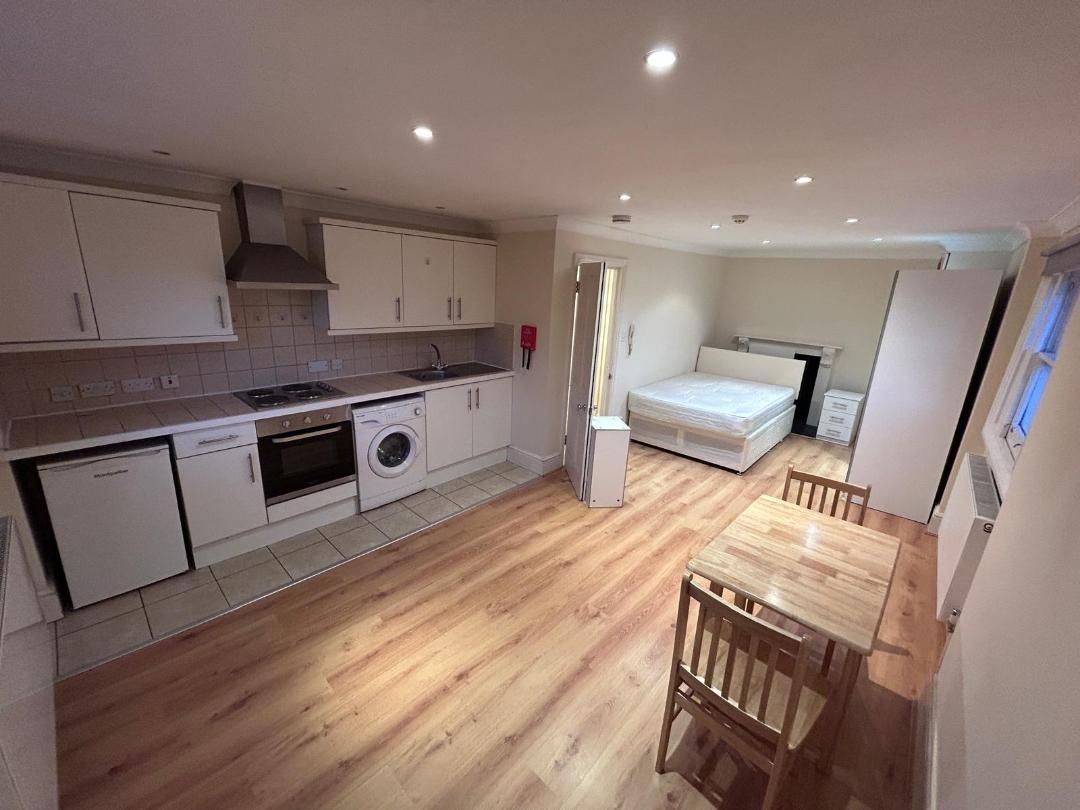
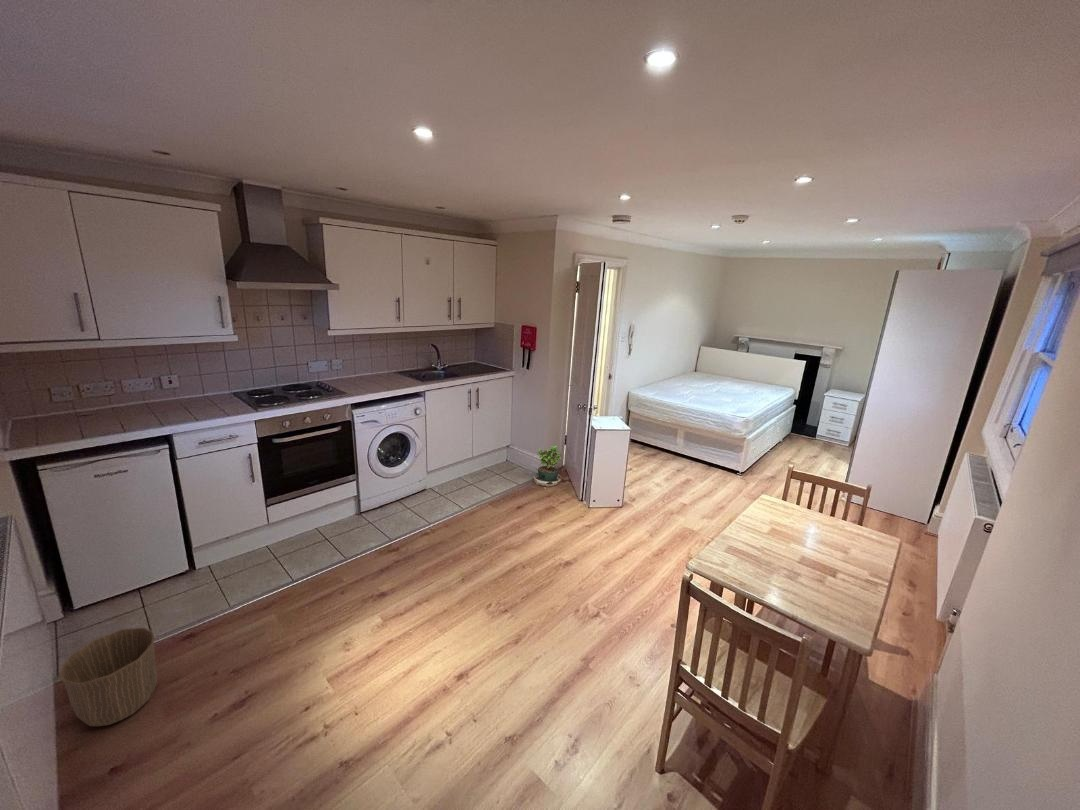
+ waste basket [58,627,159,727]
+ potted plant [533,445,563,490]
